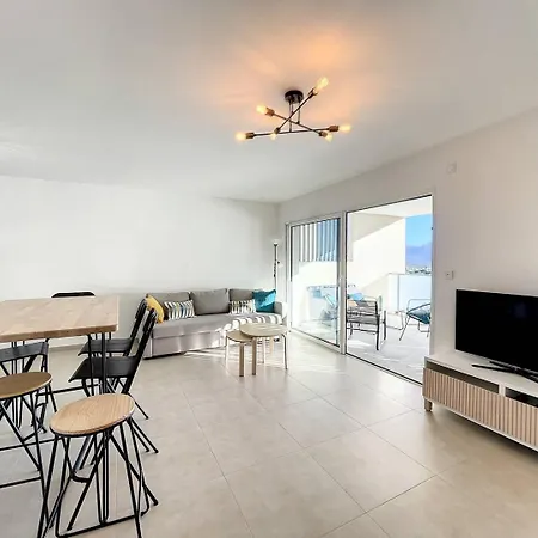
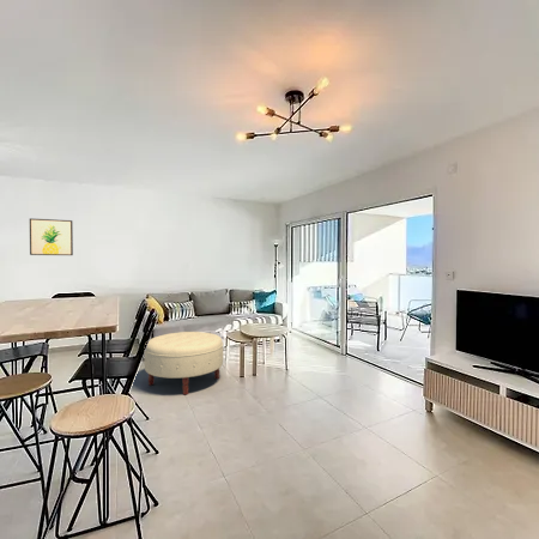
+ ottoman [143,331,225,395]
+ wall art [29,217,74,256]
